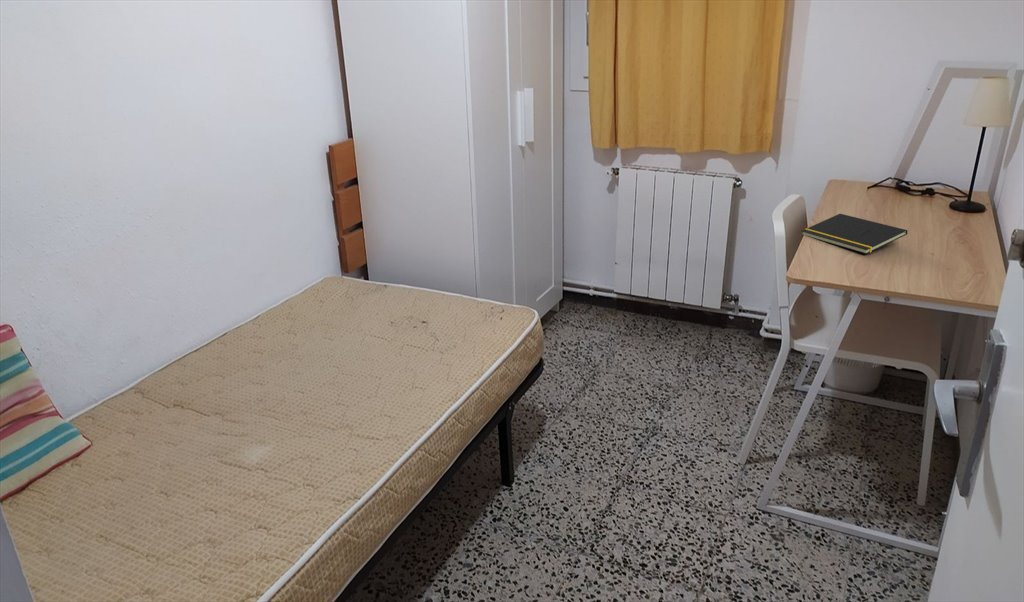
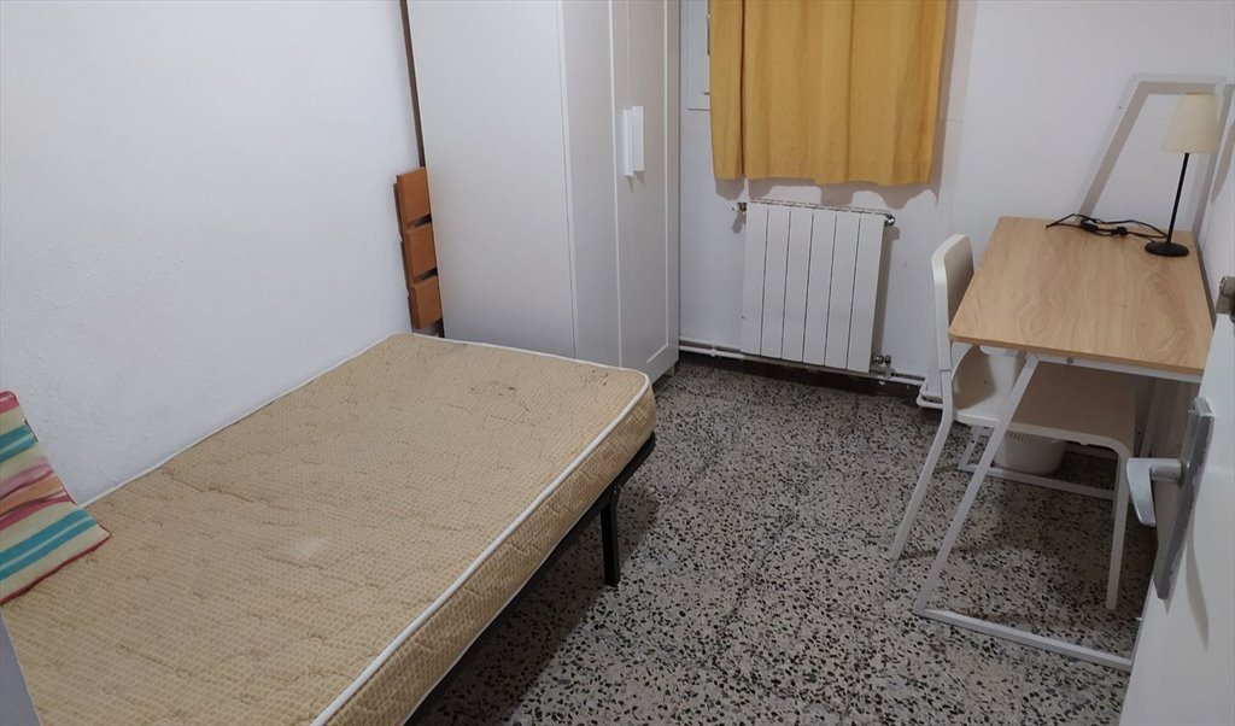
- notepad [801,213,908,255]
